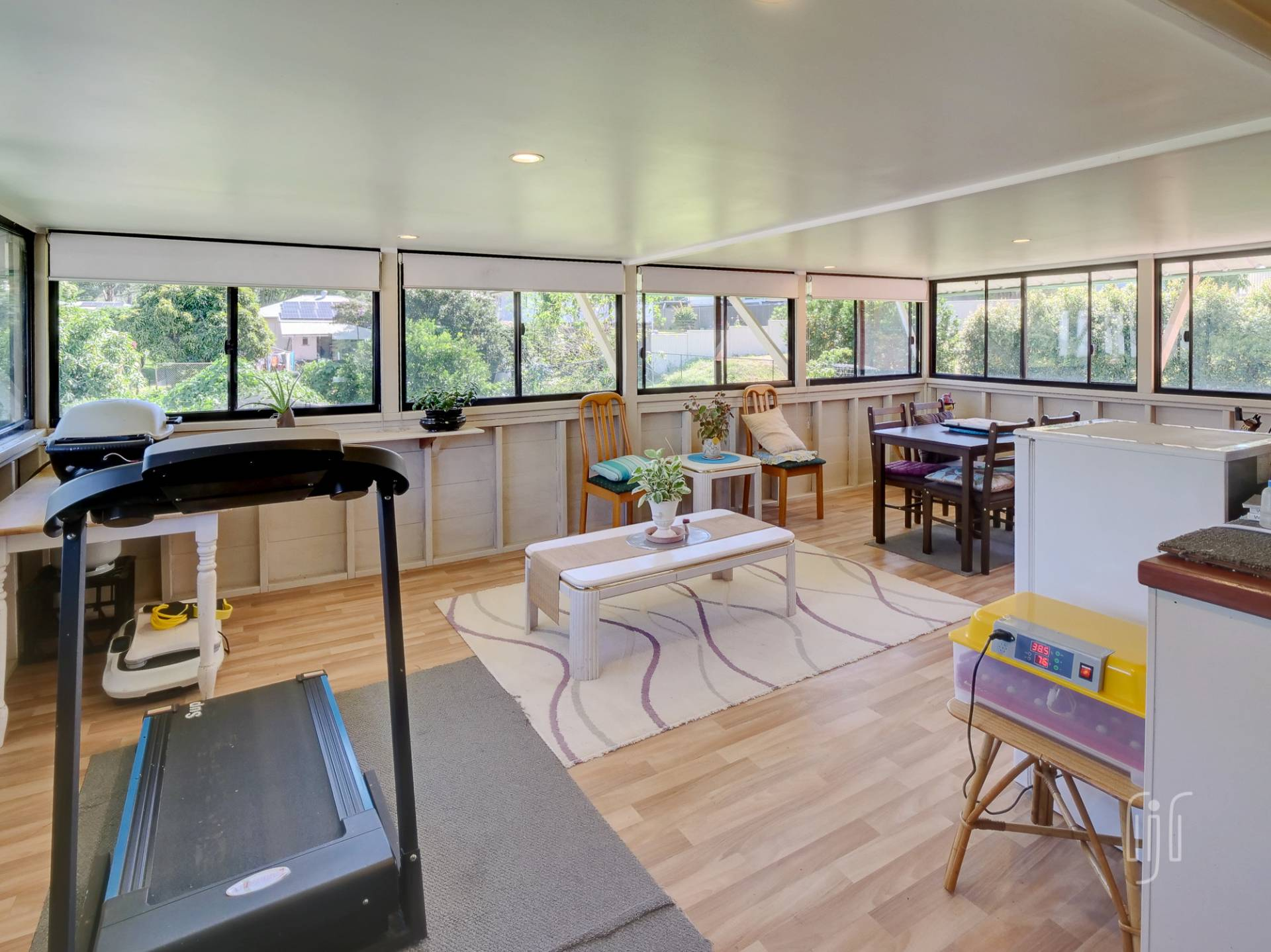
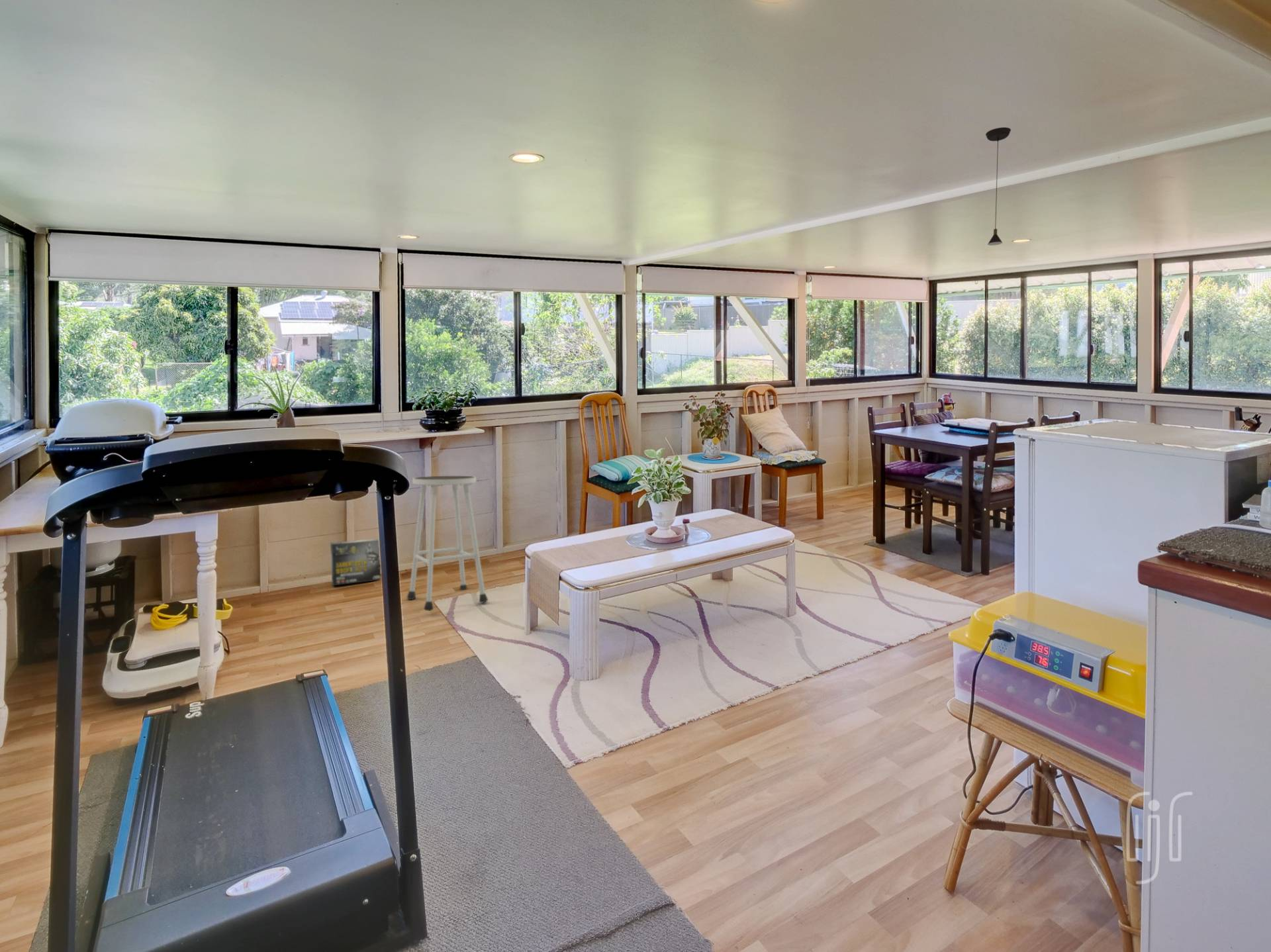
+ stool [406,475,489,612]
+ box [330,538,381,586]
+ pendant light [985,126,1012,246]
